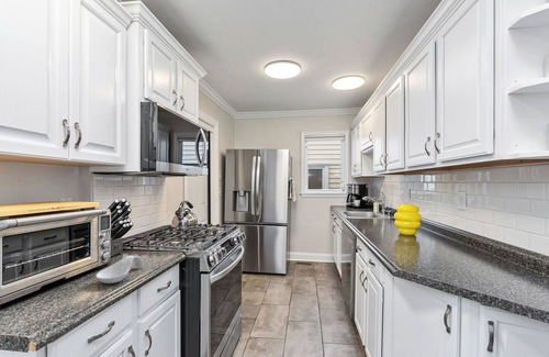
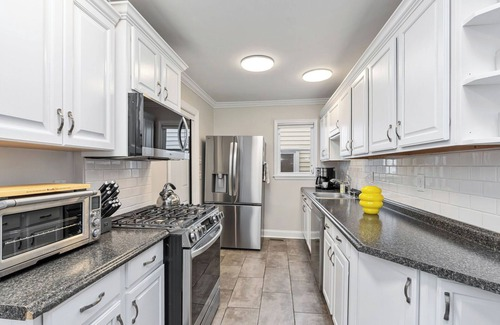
- spoon rest [94,255,145,285]
